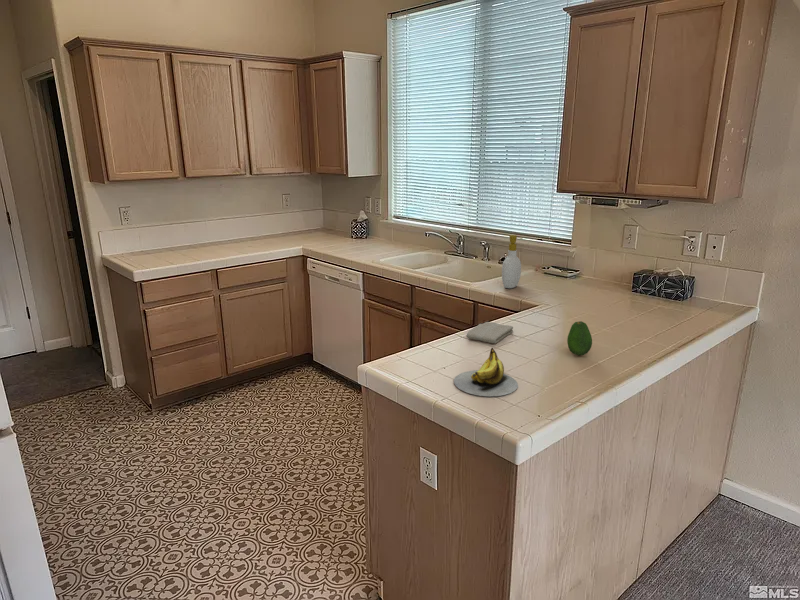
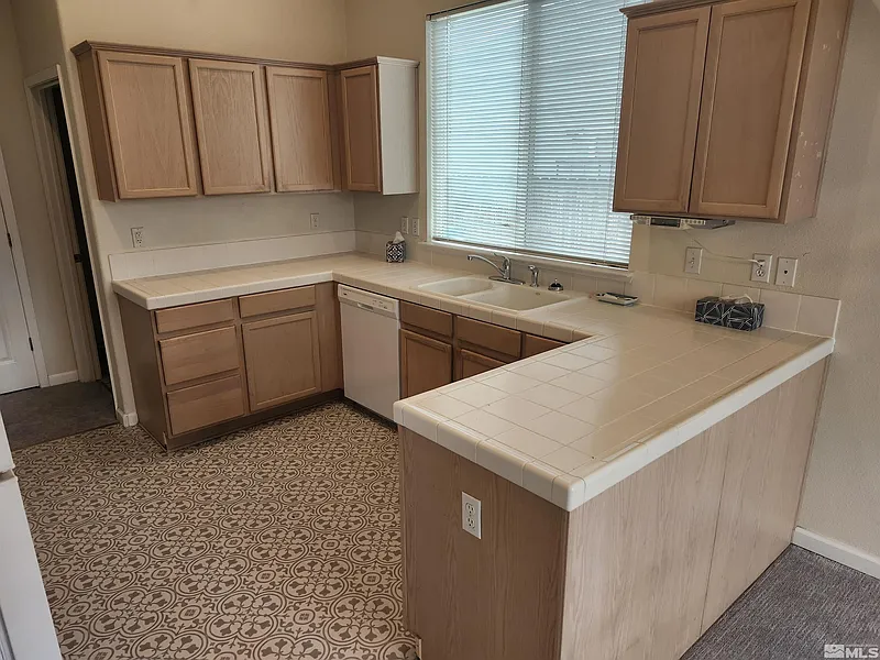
- banana [453,347,519,397]
- soap bottle [501,234,524,289]
- washcloth [465,321,514,345]
- fruit [566,320,593,356]
